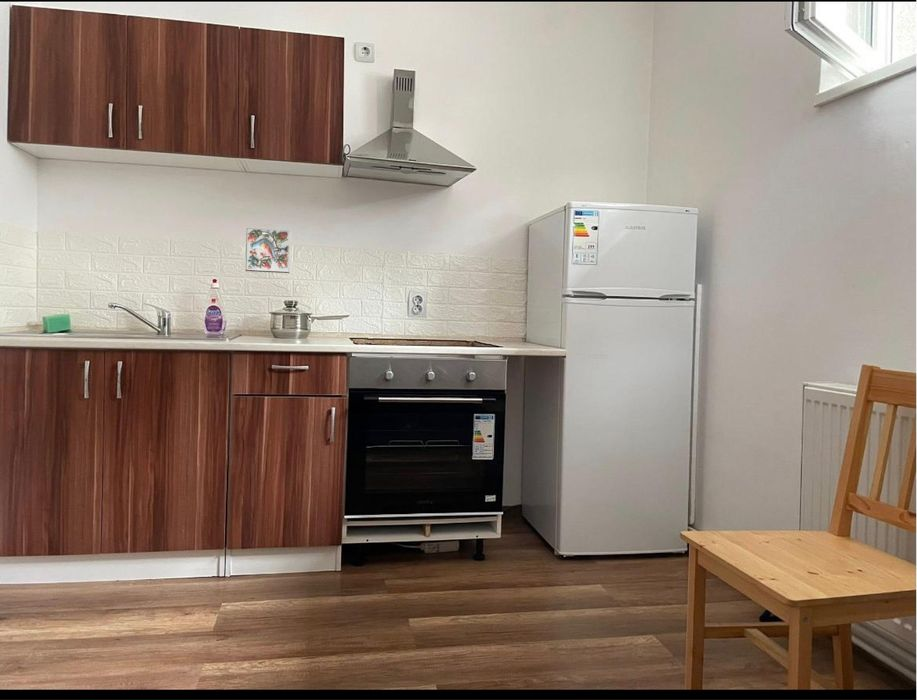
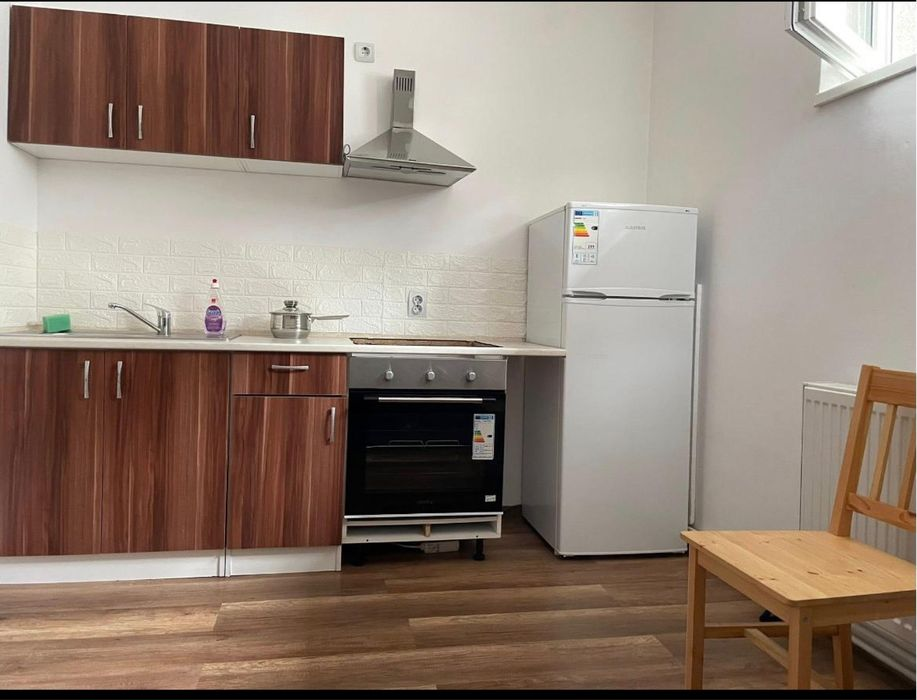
- decorative tile [245,227,292,274]
